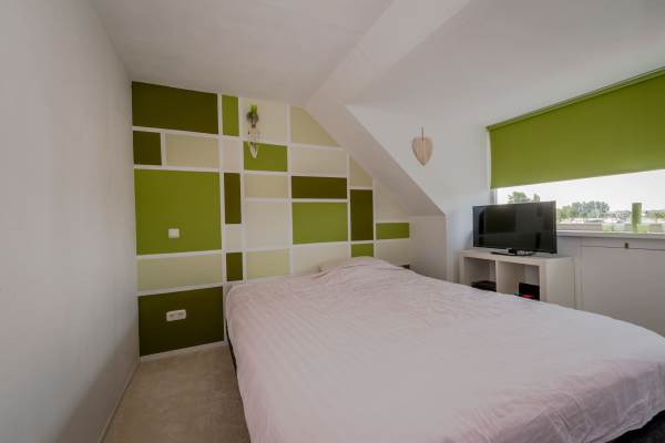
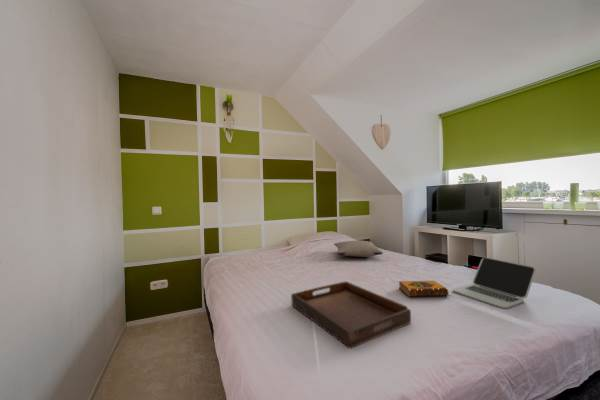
+ laptop [452,256,537,309]
+ pillow [333,240,384,258]
+ serving tray [290,280,412,350]
+ hardback book [398,280,450,298]
